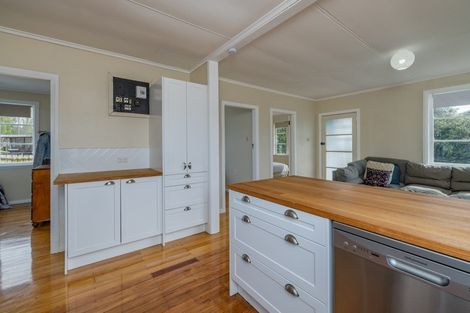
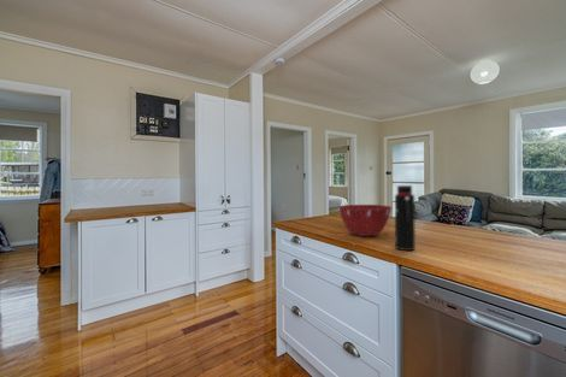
+ mixing bowl [337,204,394,237]
+ water bottle [394,184,417,252]
